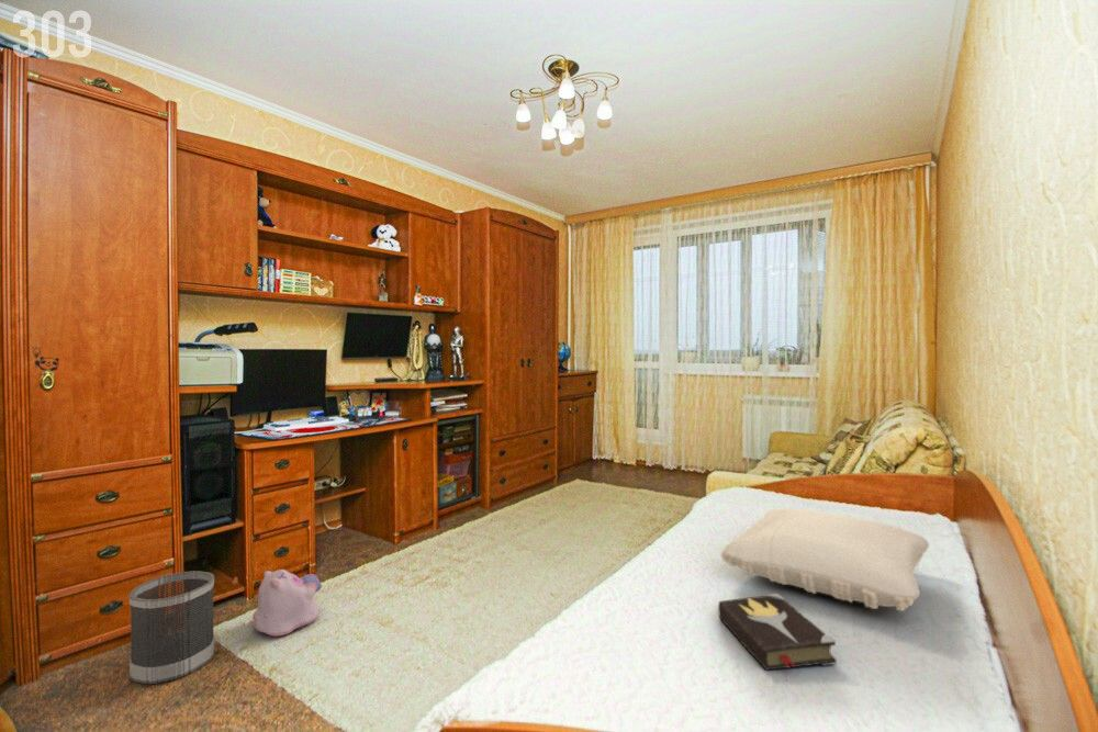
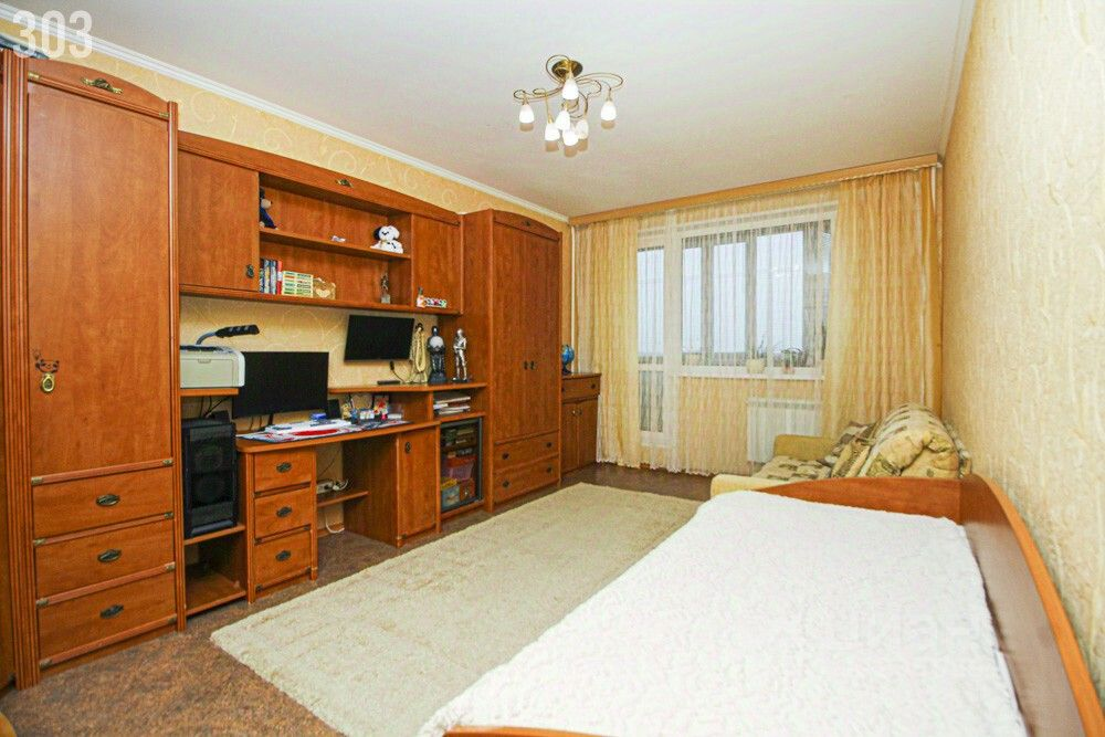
- wastebasket [128,570,216,685]
- pillow [720,508,930,612]
- hardback book [717,593,838,672]
- plush toy [251,568,323,638]
